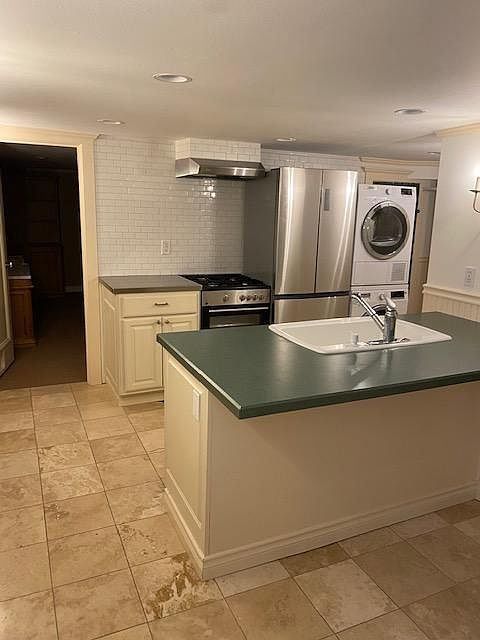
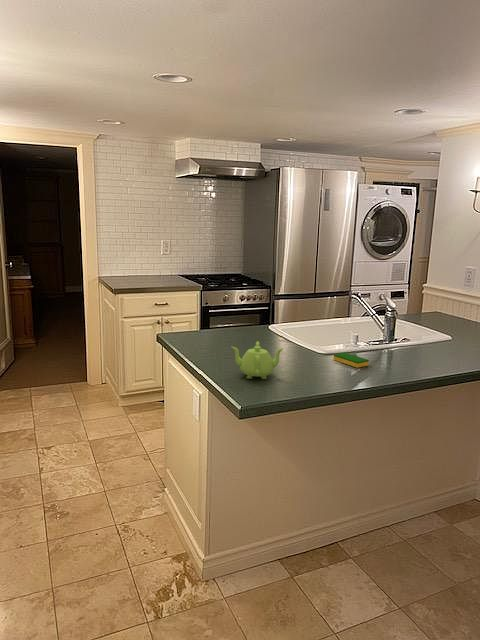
+ dish sponge [332,351,370,369]
+ teapot [230,340,285,380]
